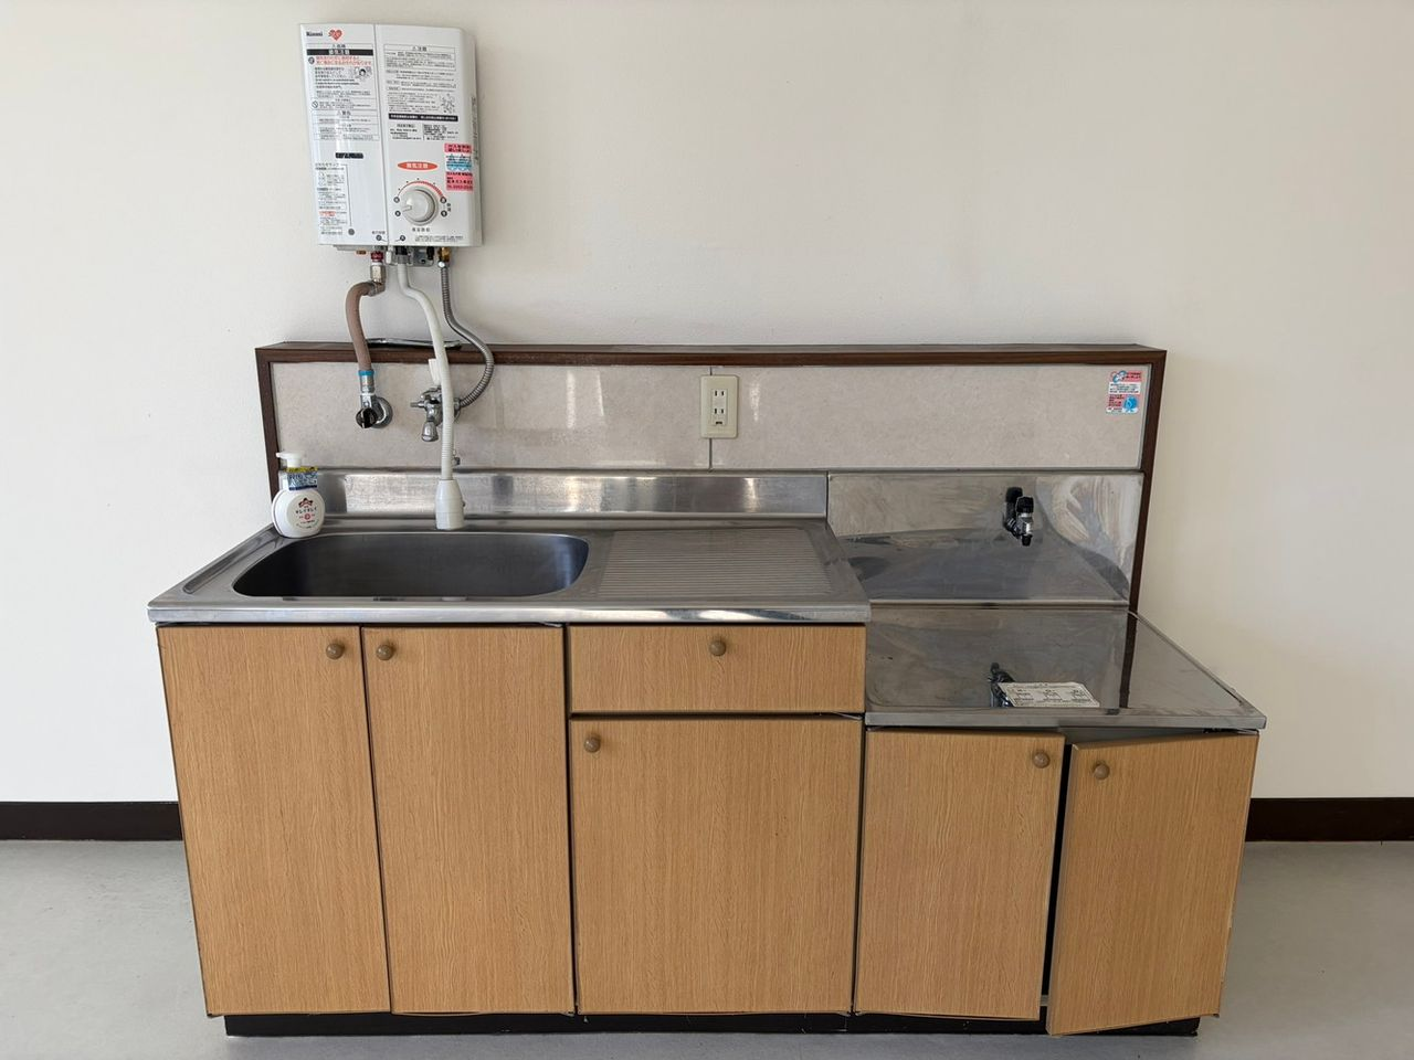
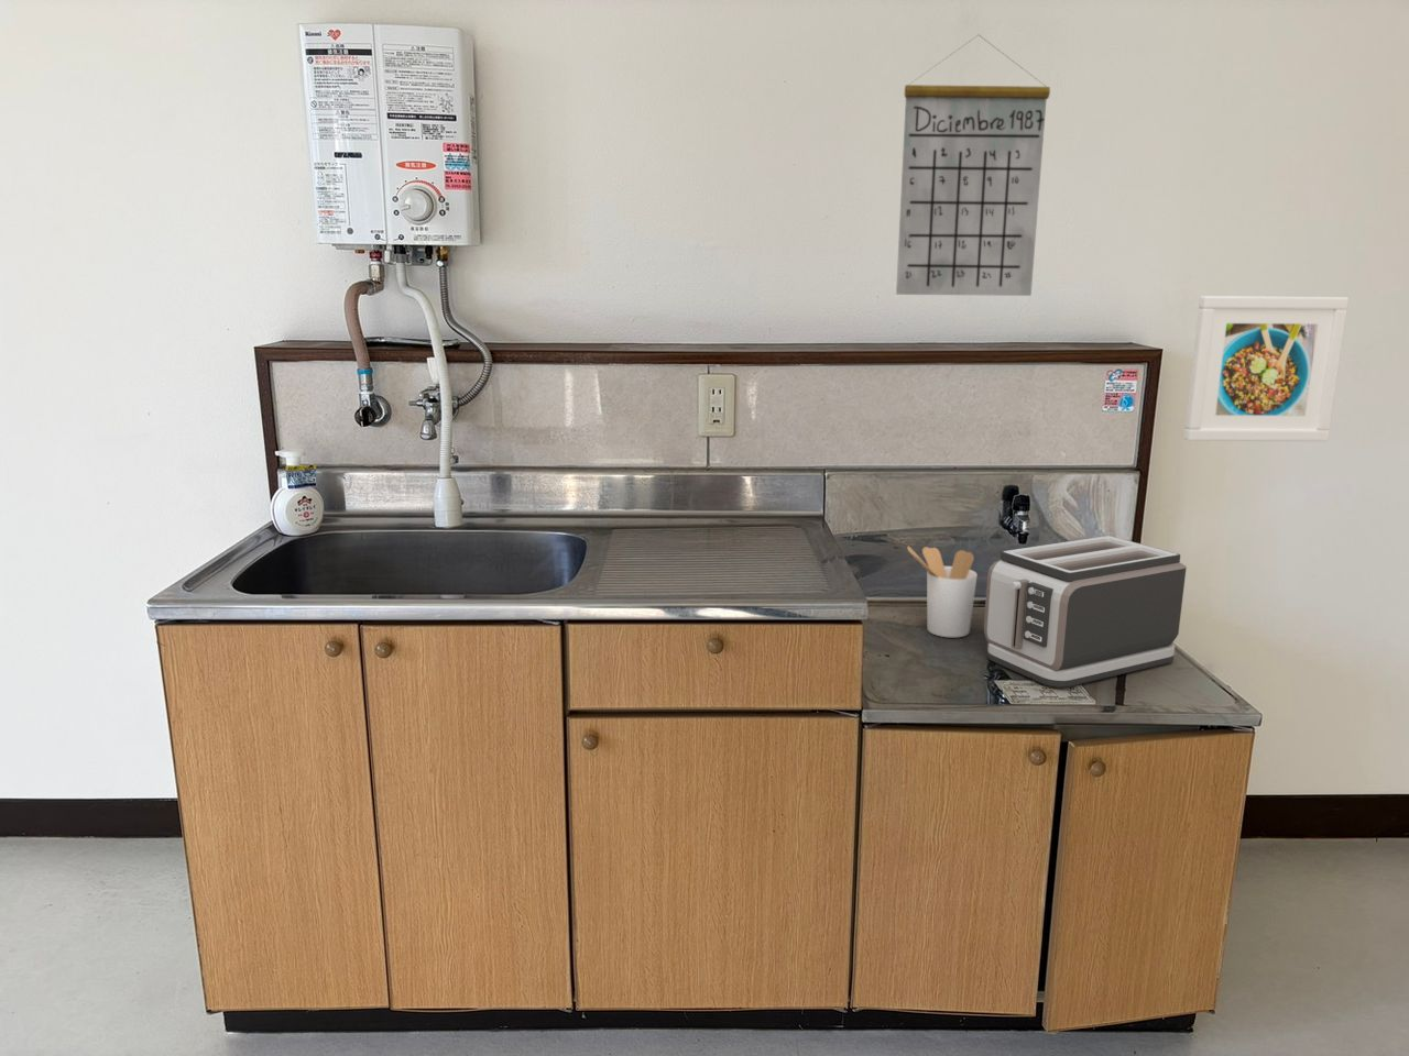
+ toaster [983,535,1188,689]
+ utensil holder [906,546,979,638]
+ calendar [895,34,1052,297]
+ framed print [1184,295,1349,443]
